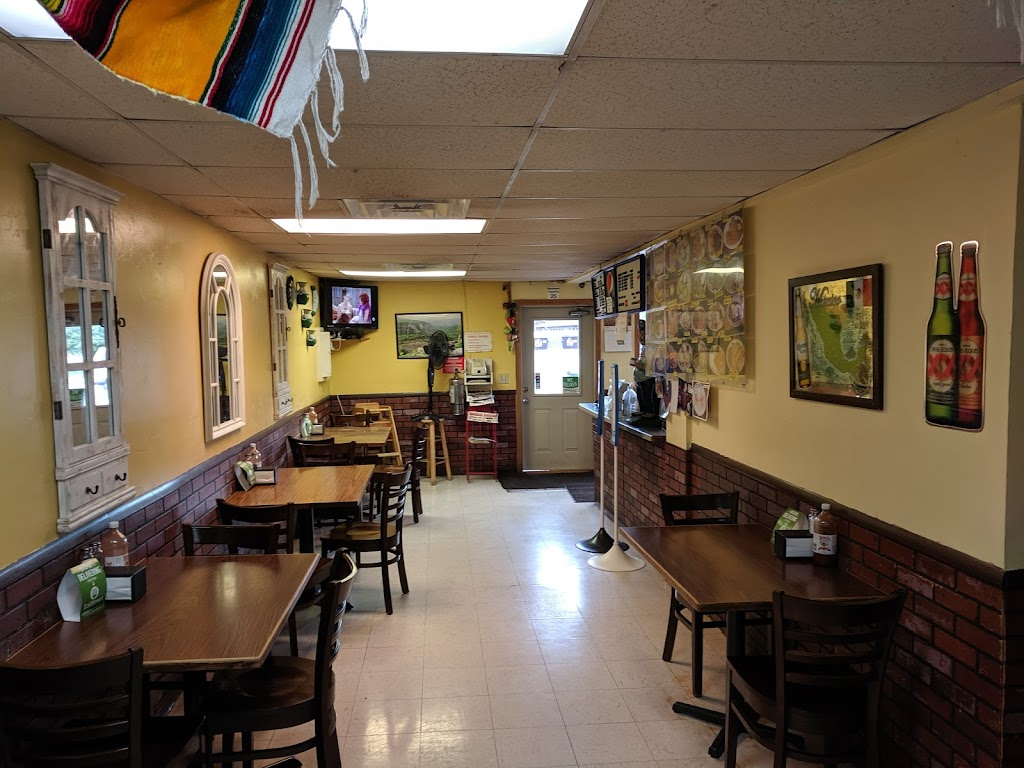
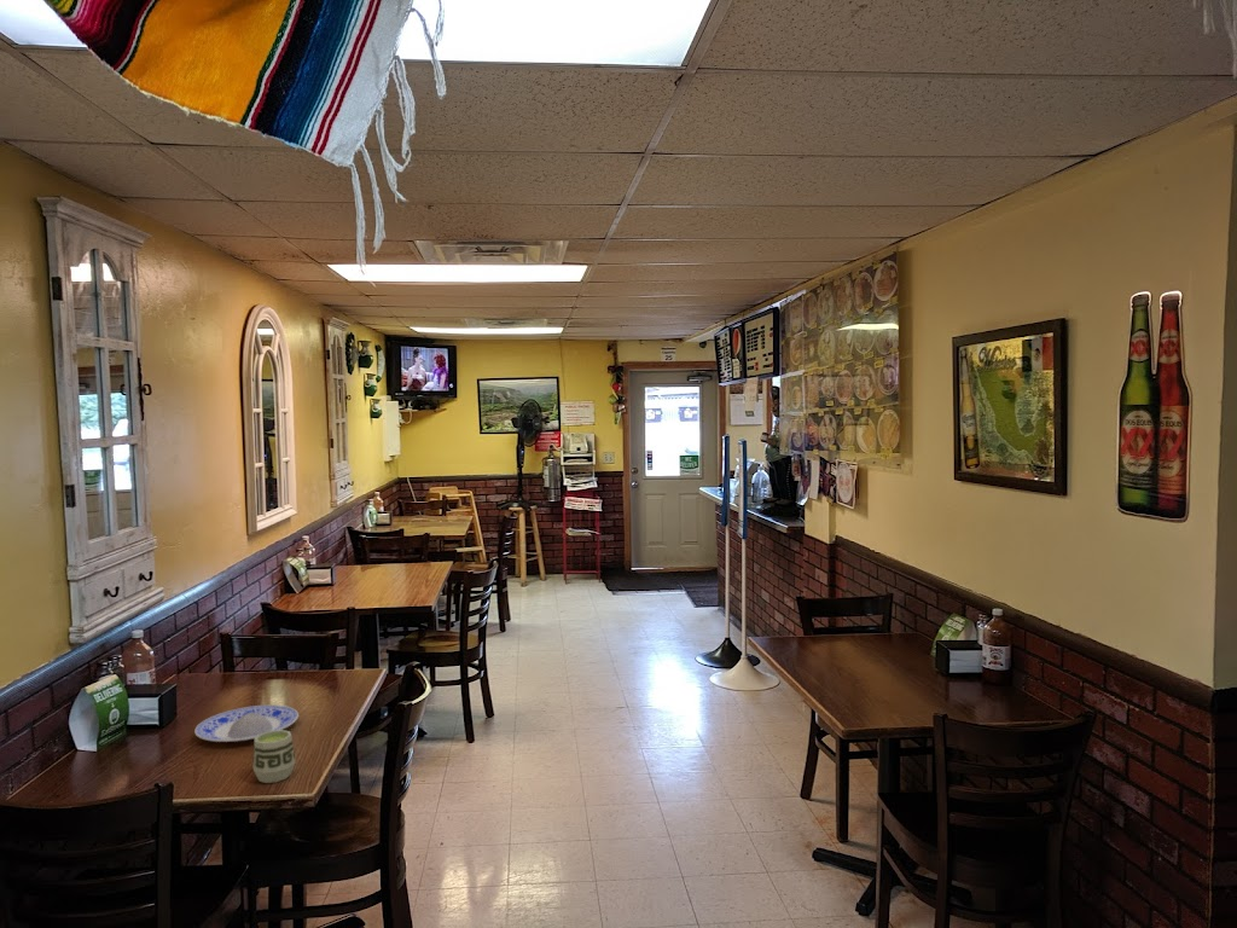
+ cup [251,729,297,784]
+ plate [193,704,300,743]
